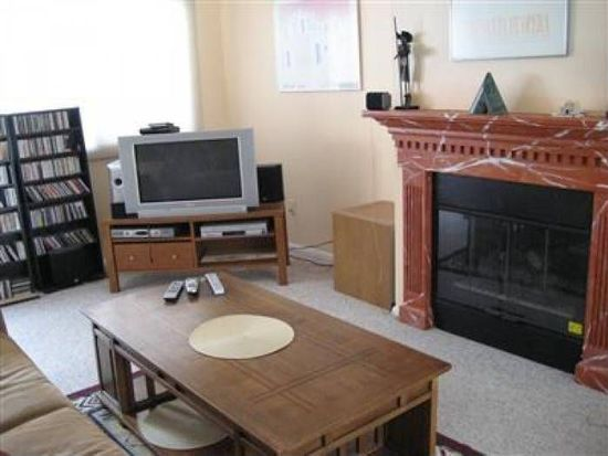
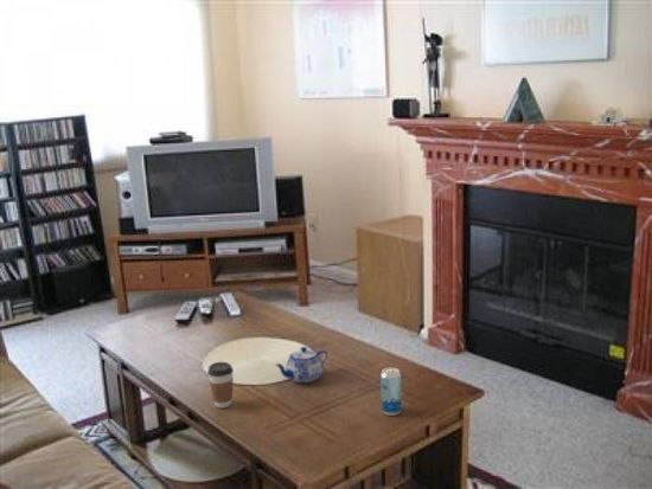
+ coffee cup [206,361,235,408]
+ beverage can [379,366,403,417]
+ teapot [274,346,328,384]
